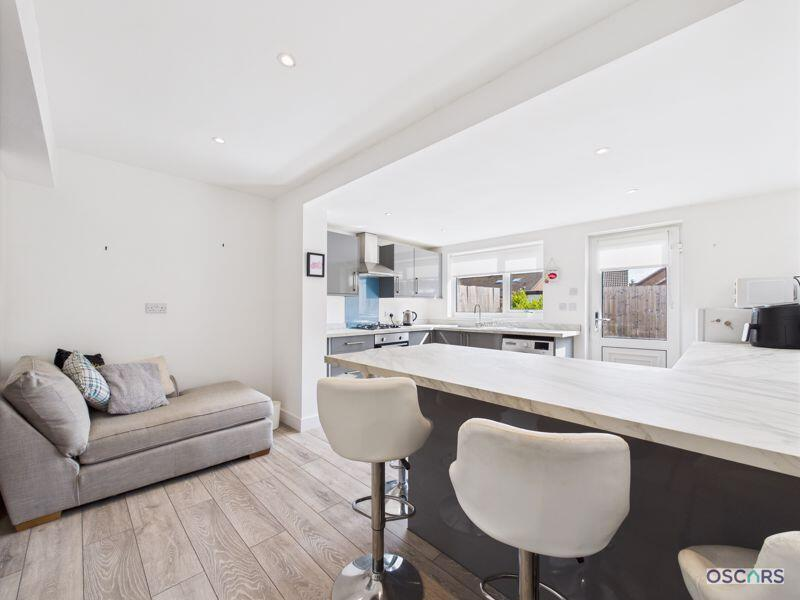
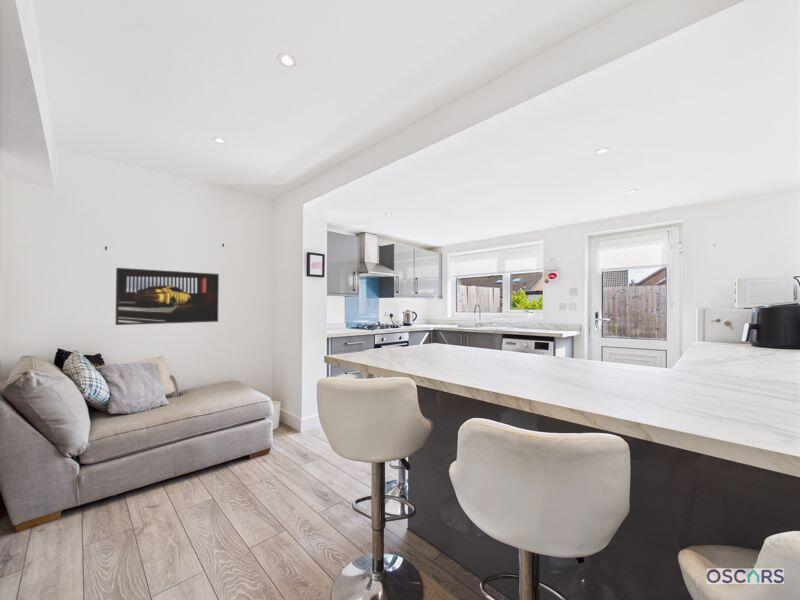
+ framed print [114,267,220,326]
